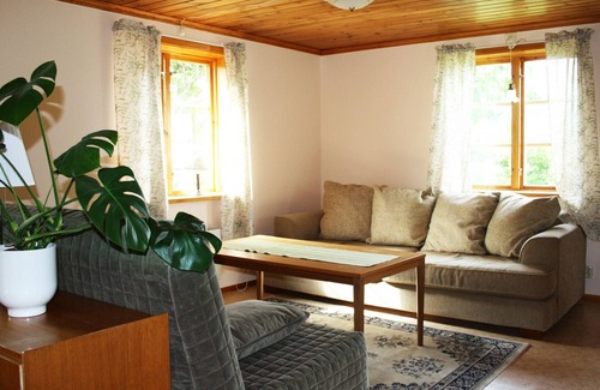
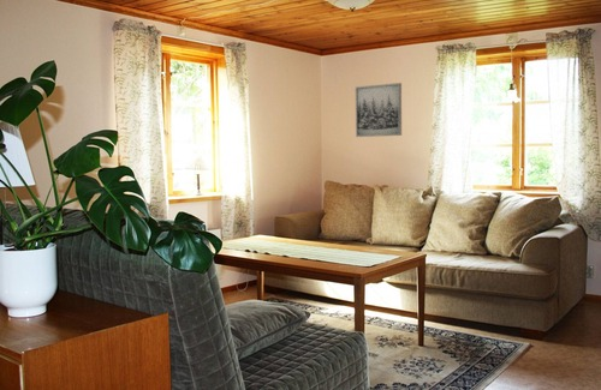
+ wall art [355,82,403,138]
